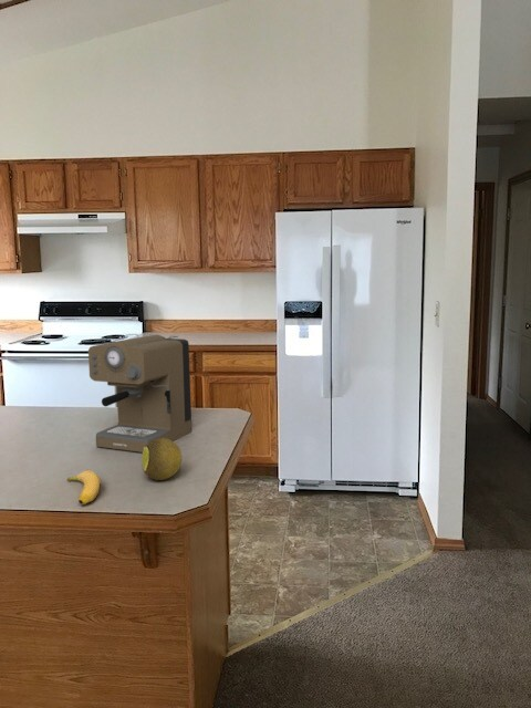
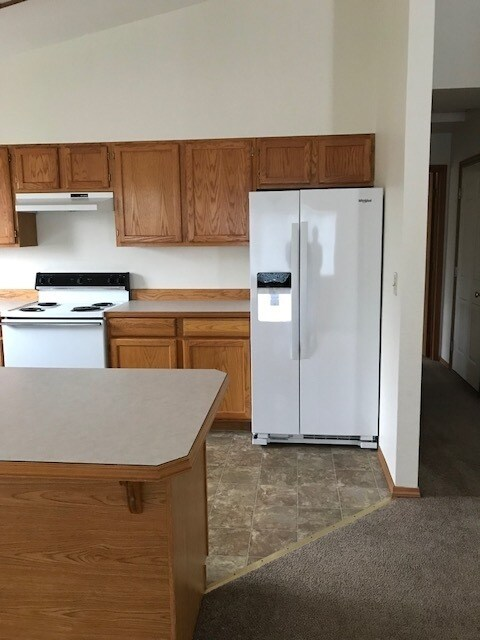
- coffee maker [87,333,192,454]
- fruit [140,438,183,481]
- banana [66,469,102,506]
